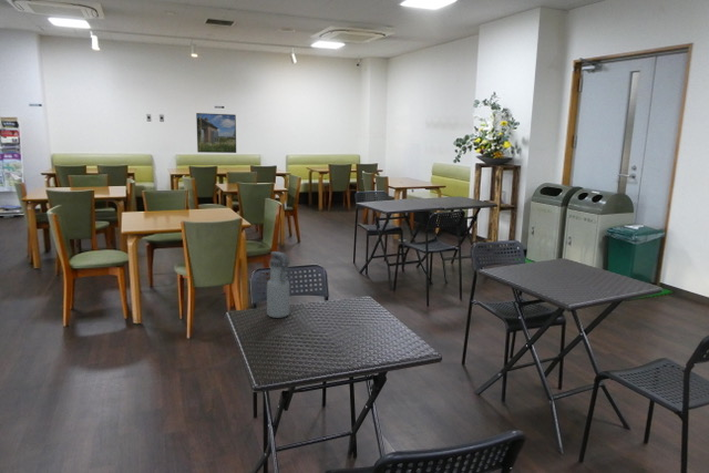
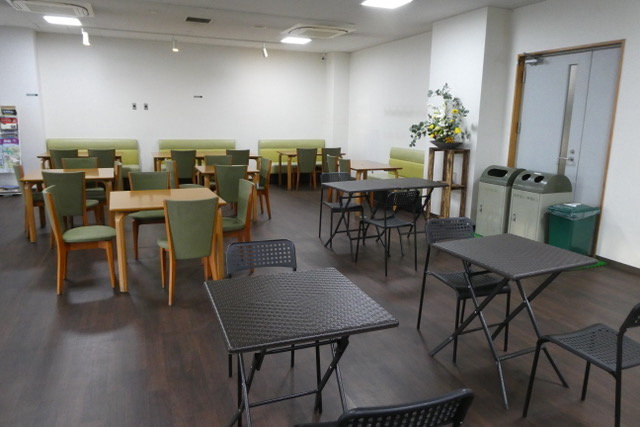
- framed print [195,112,237,154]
- water bottle [266,250,292,319]
